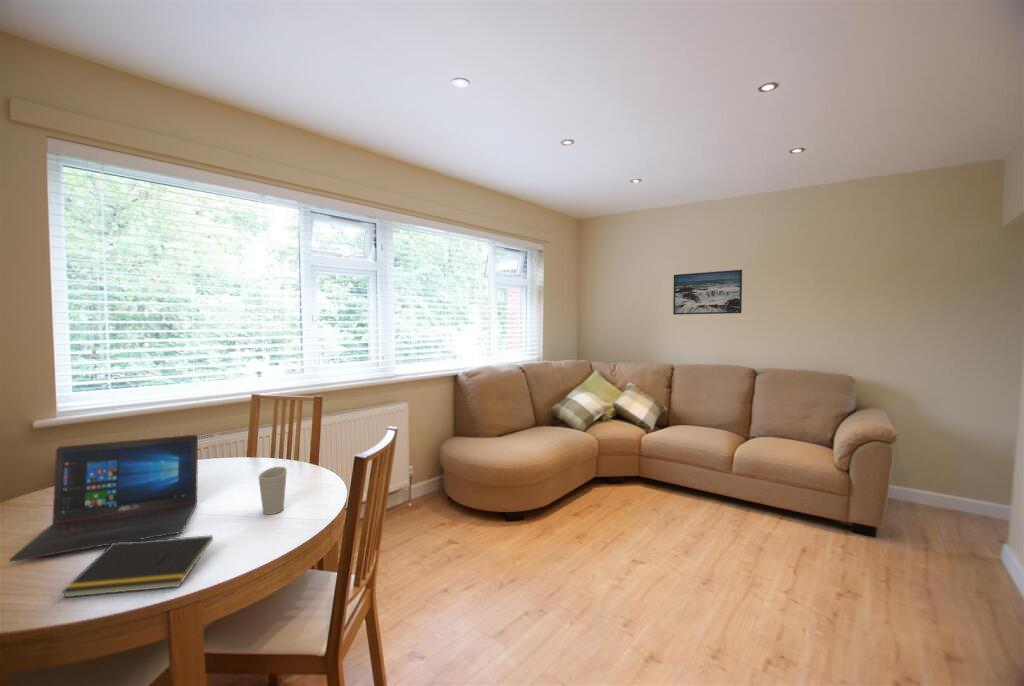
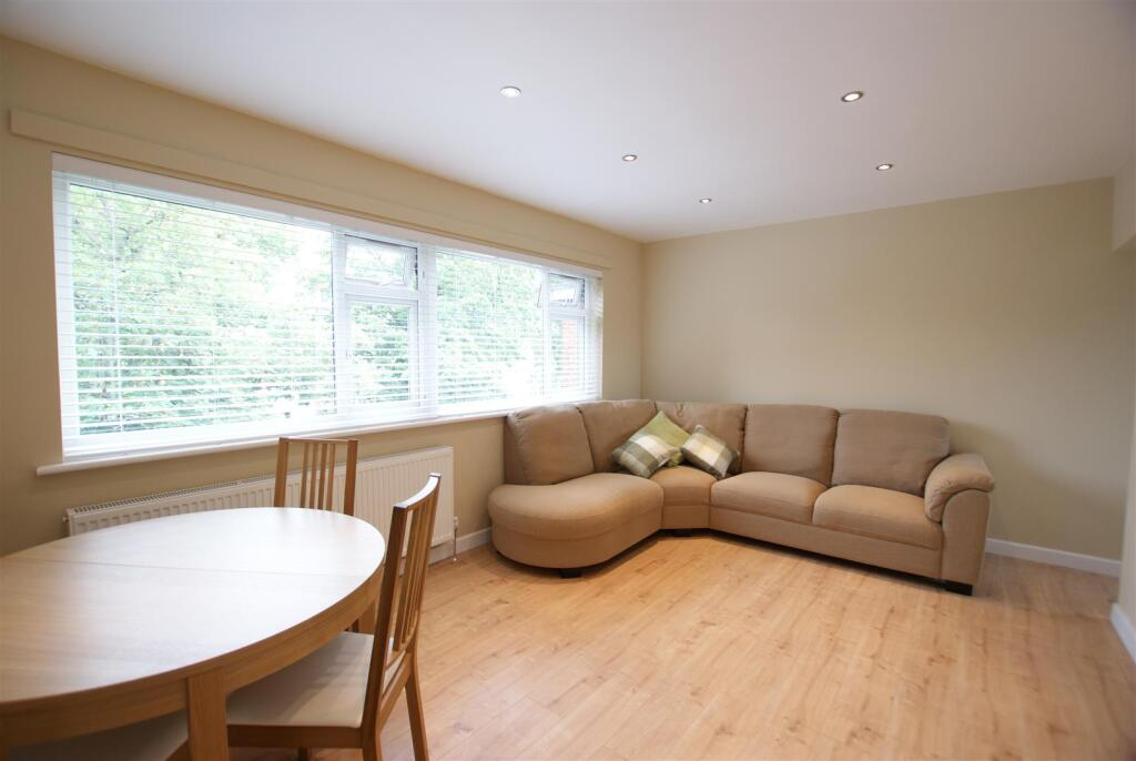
- cup [257,466,288,515]
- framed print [672,269,743,316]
- notepad [60,534,214,599]
- laptop [8,434,199,562]
